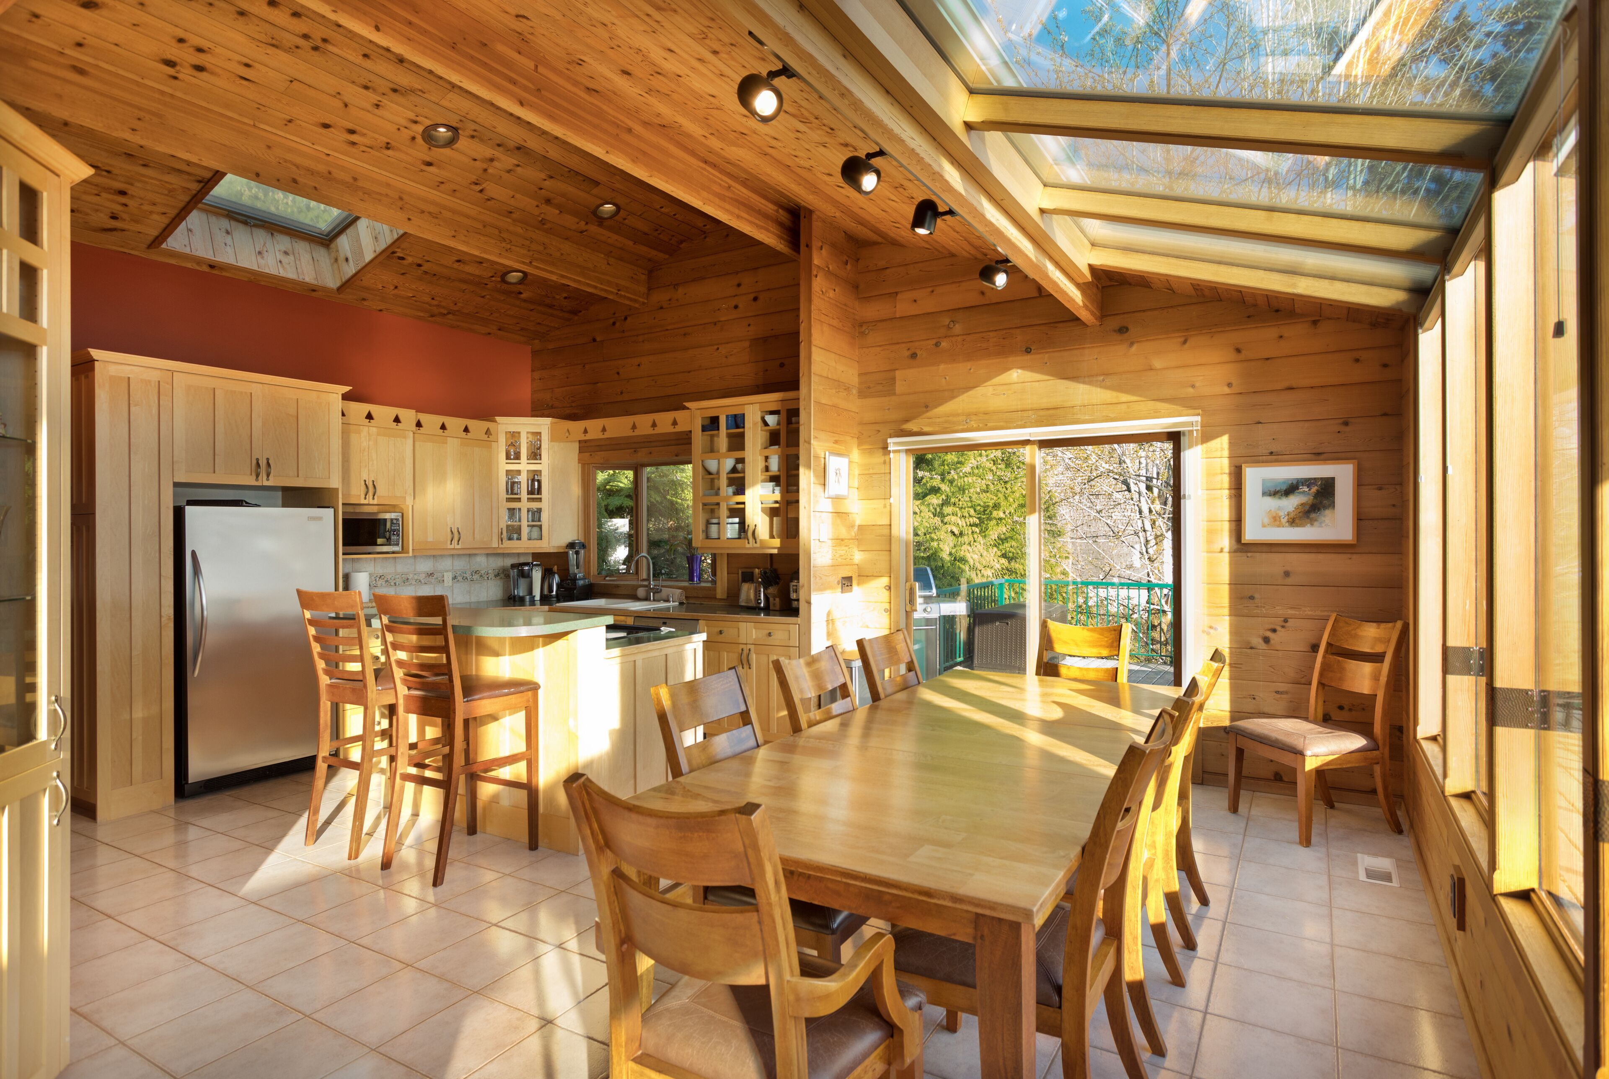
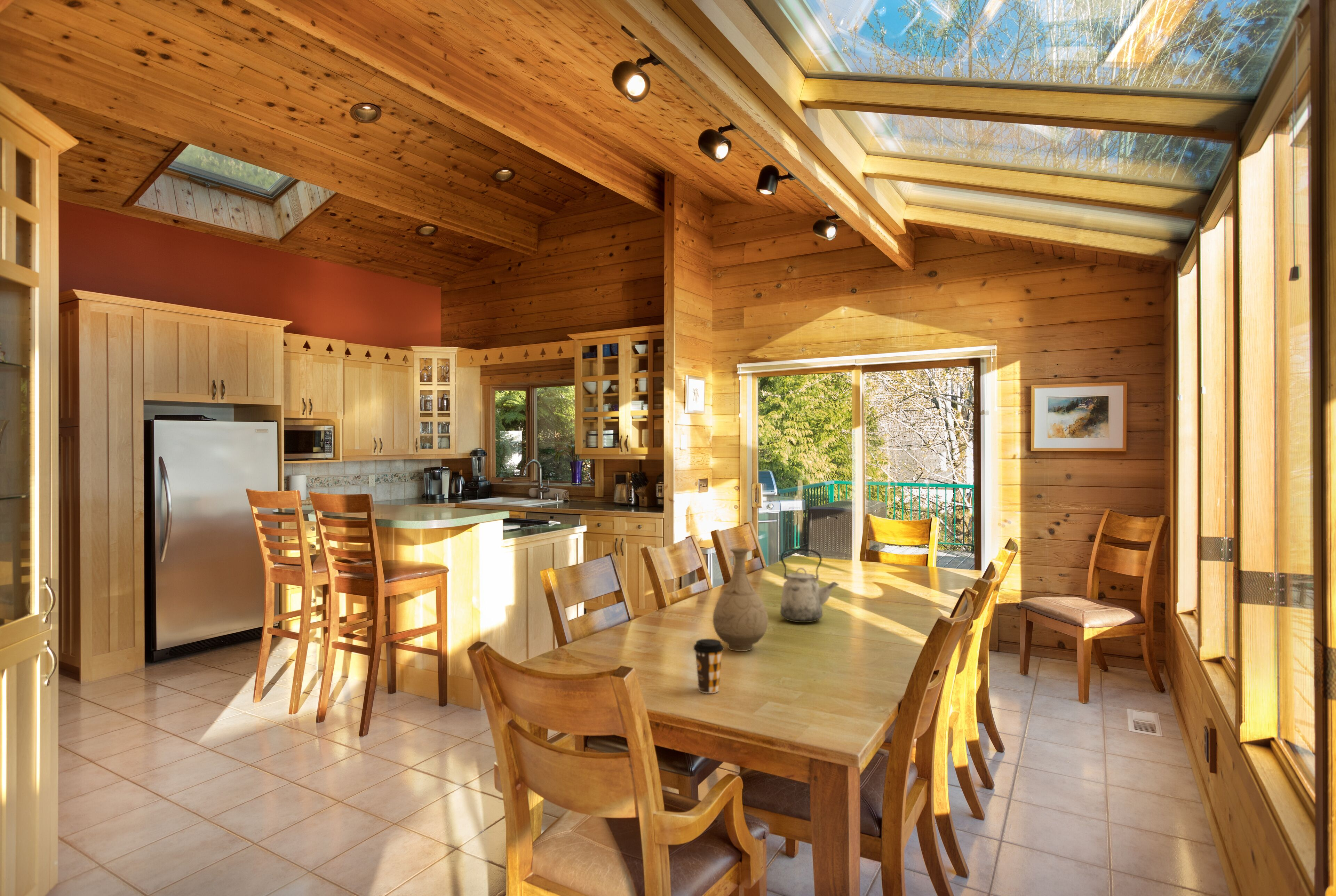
+ vase [713,548,768,651]
+ coffee cup [693,639,724,694]
+ kettle [780,548,839,623]
